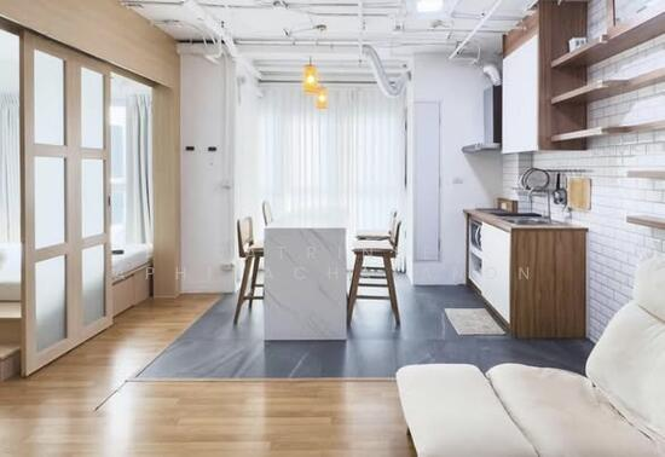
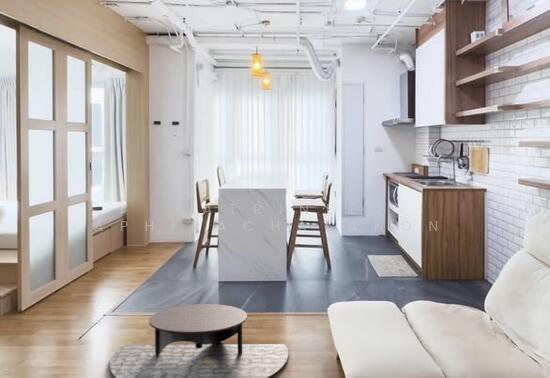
+ coffee table [109,303,290,378]
